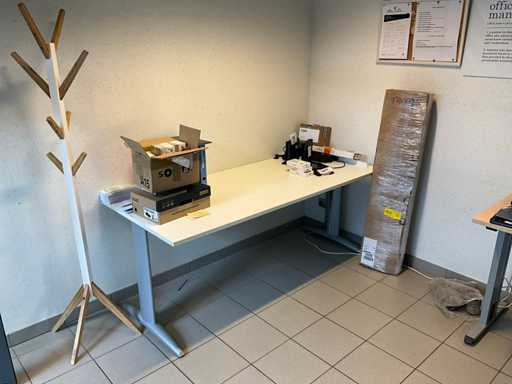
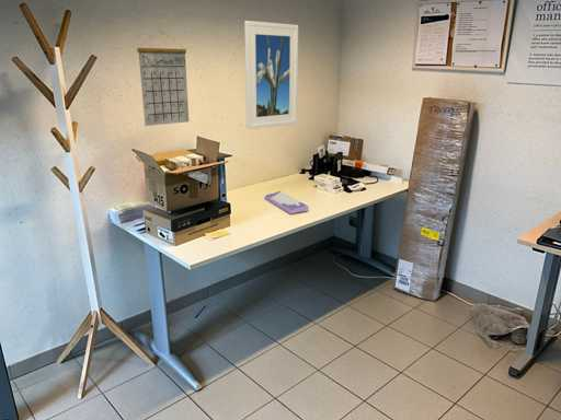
+ calendar [136,28,190,127]
+ keyboard [263,190,309,215]
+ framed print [243,20,299,130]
